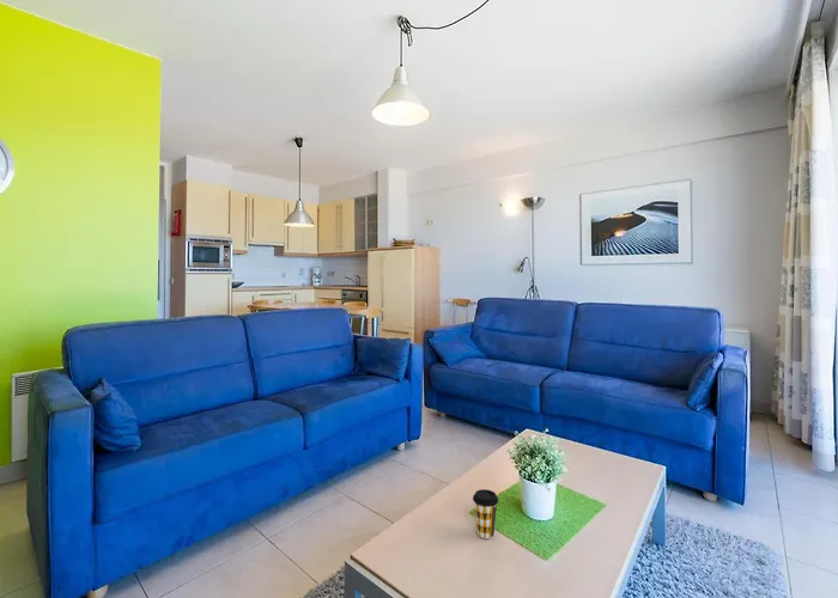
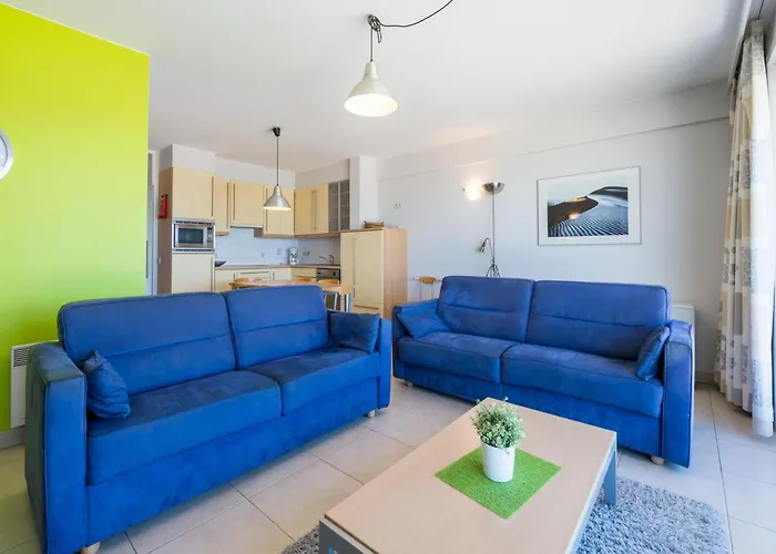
- coffee cup [472,488,499,539]
